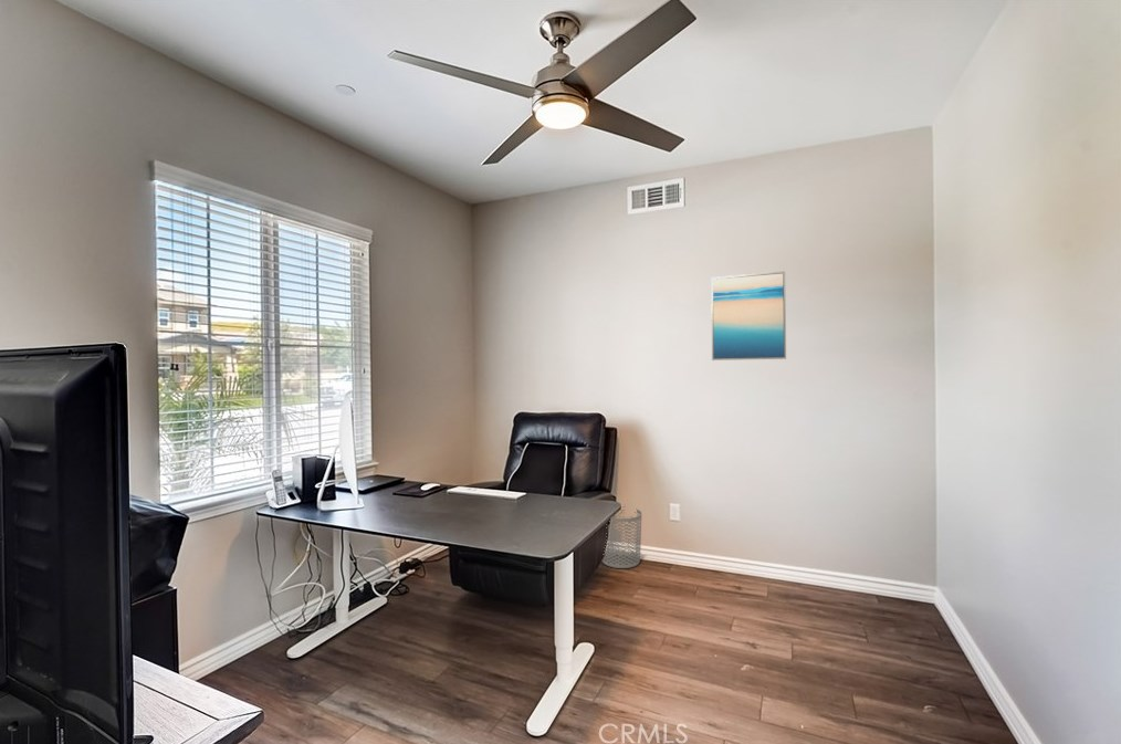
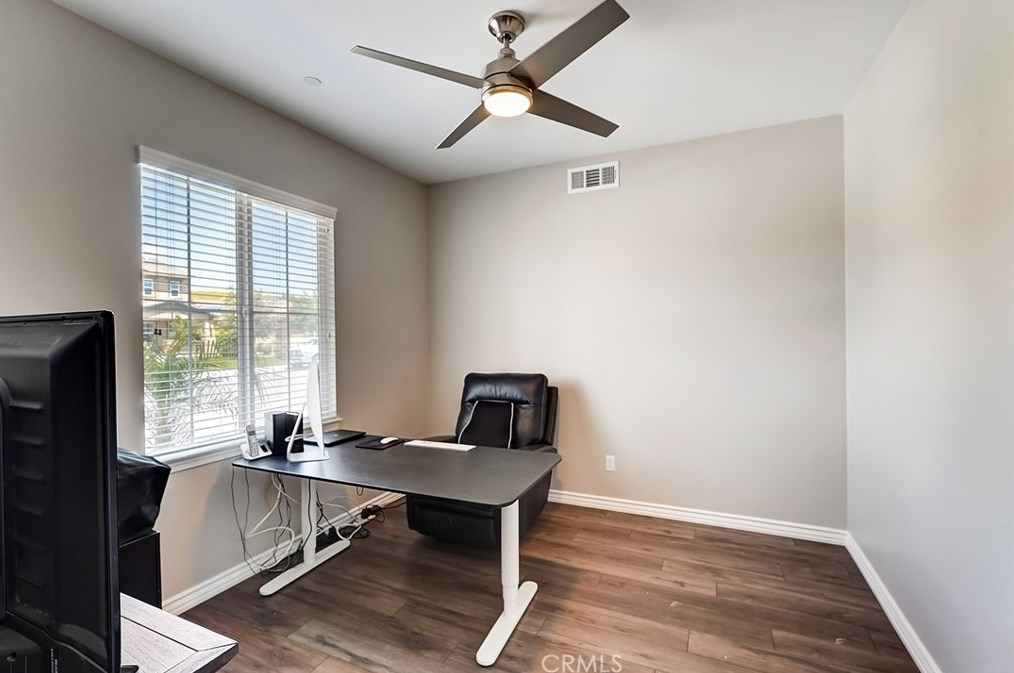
- wall art [710,270,787,361]
- waste bin [601,505,642,569]
